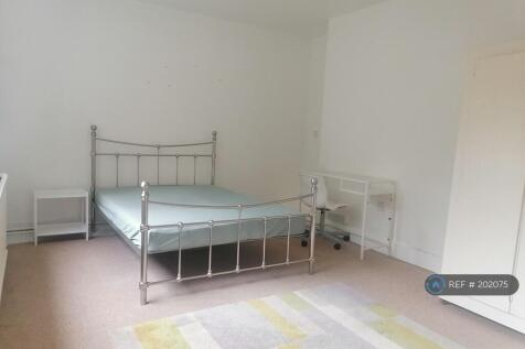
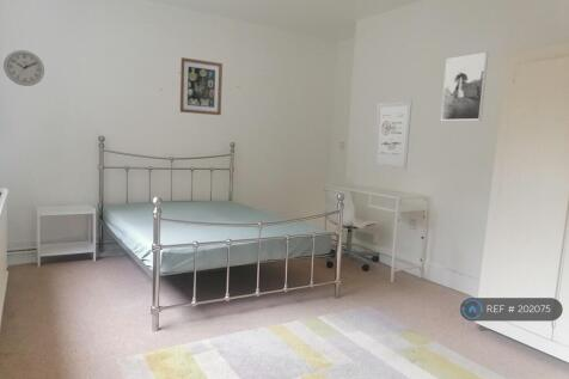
+ wall clock [2,49,45,87]
+ wall art [372,100,414,171]
+ wall art [179,56,224,116]
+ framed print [439,51,490,122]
